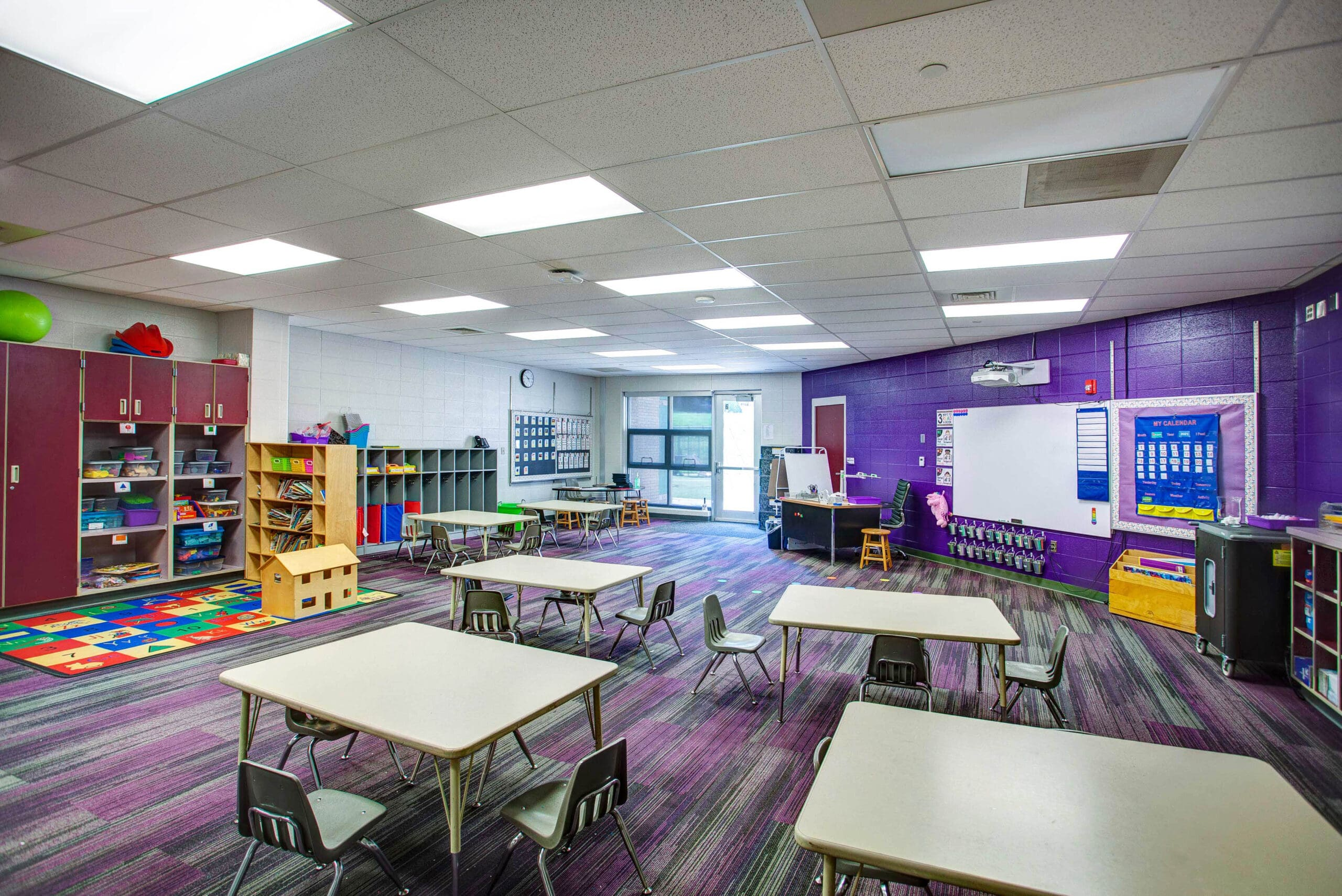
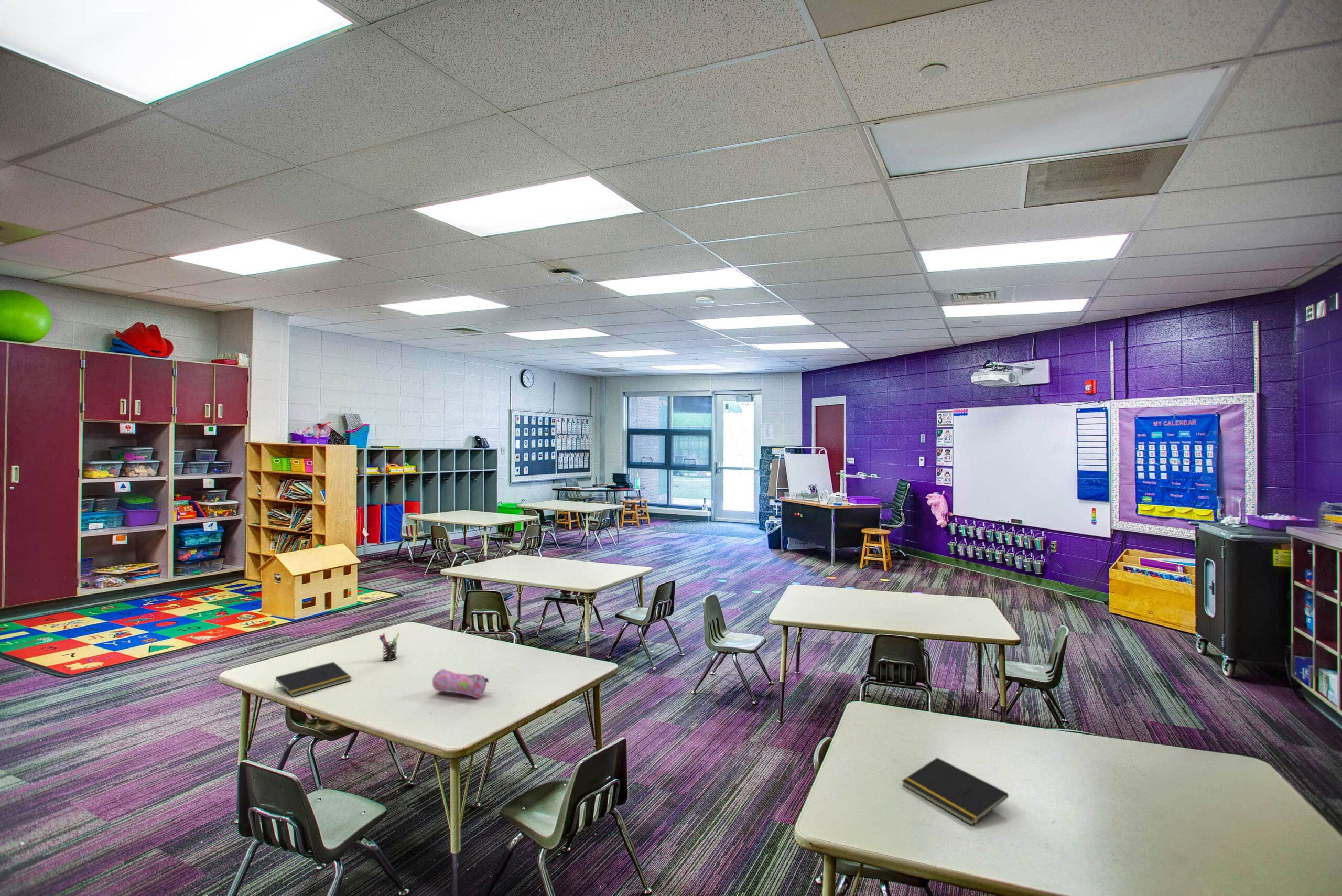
+ pen holder [378,632,400,661]
+ notepad [901,757,1009,826]
+ pencil case [432,668,490,699]
+ notepad [273,661,352,697]
